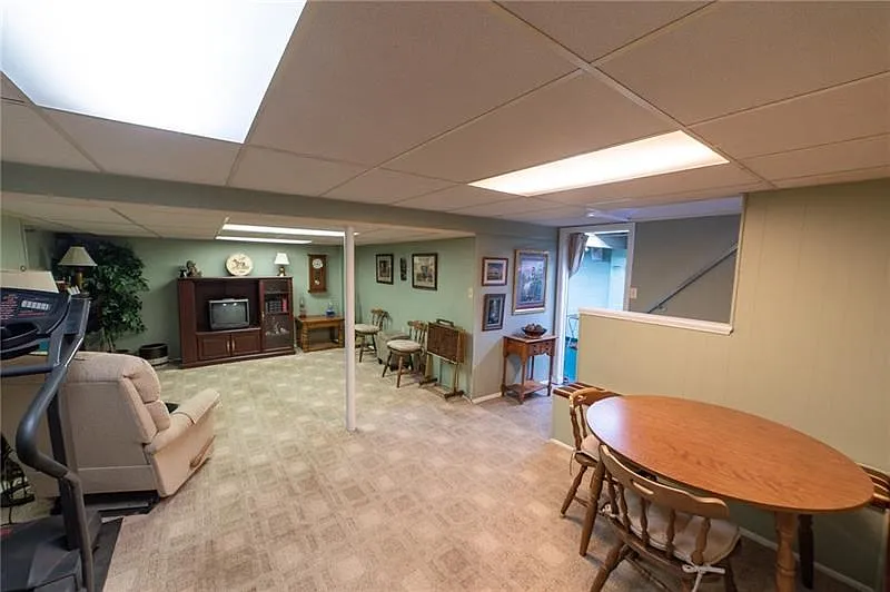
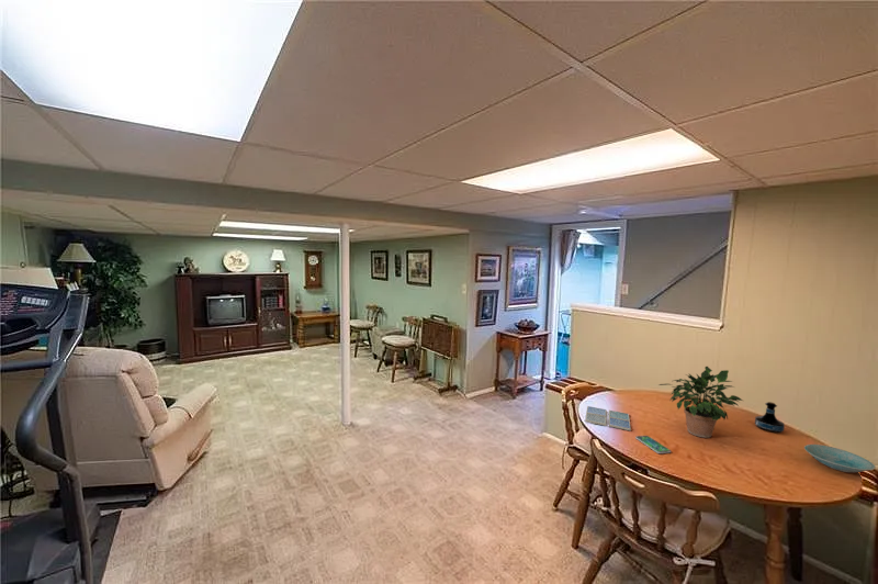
+ potted plant [658,366,744,439]
+ smartphone [634,435,672,454]
+ tequila bottle [754,401,786,434]
+ bowl [803,443,877,473]
+ drink coaster [584,405,632,431]
